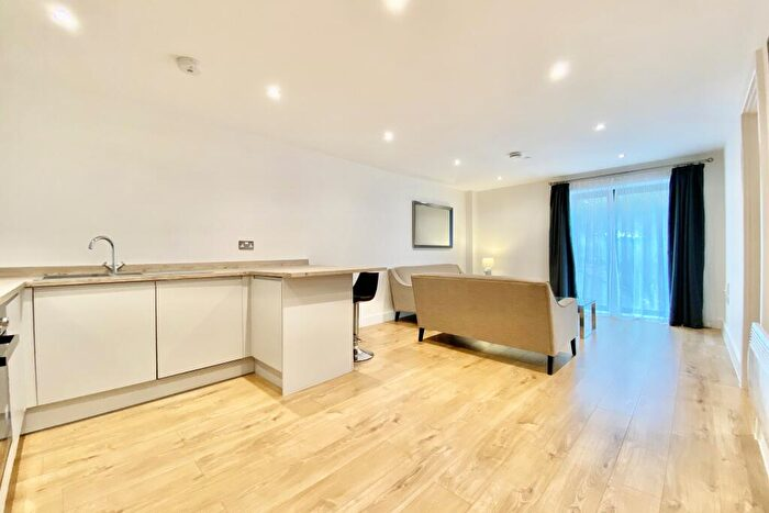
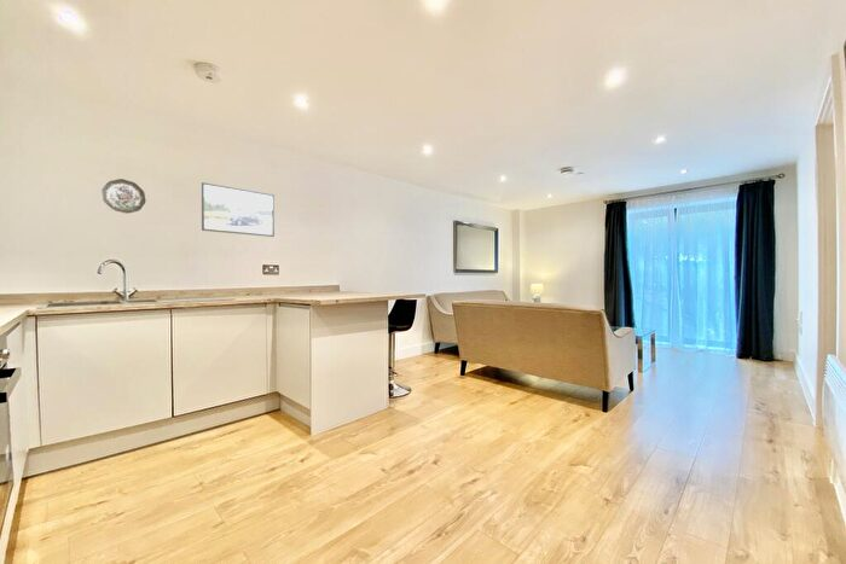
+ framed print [201,181,276,238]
+ decorative plate [100,178,147,215]
